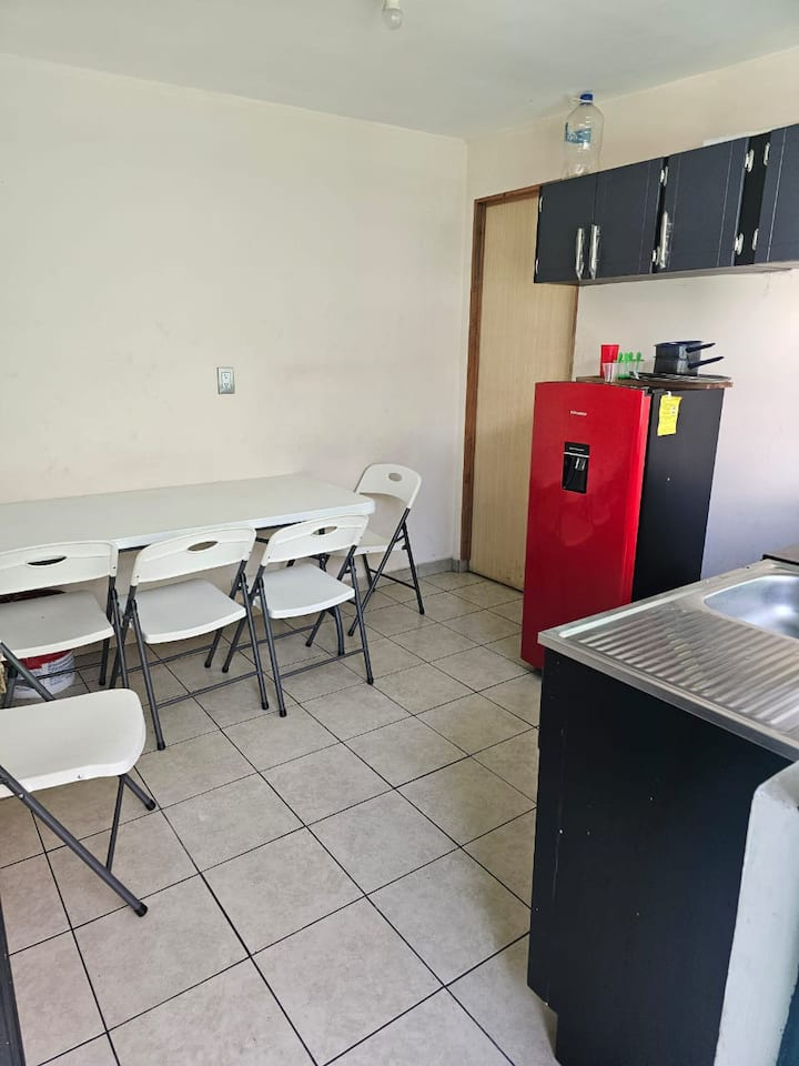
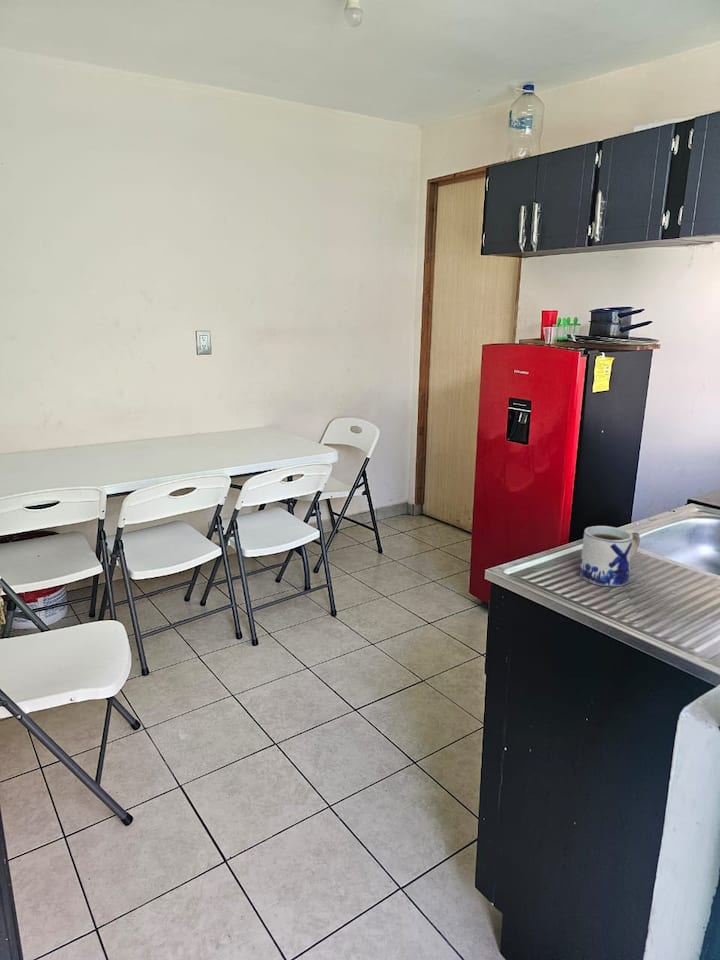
+ mug [578,525,641,587]
